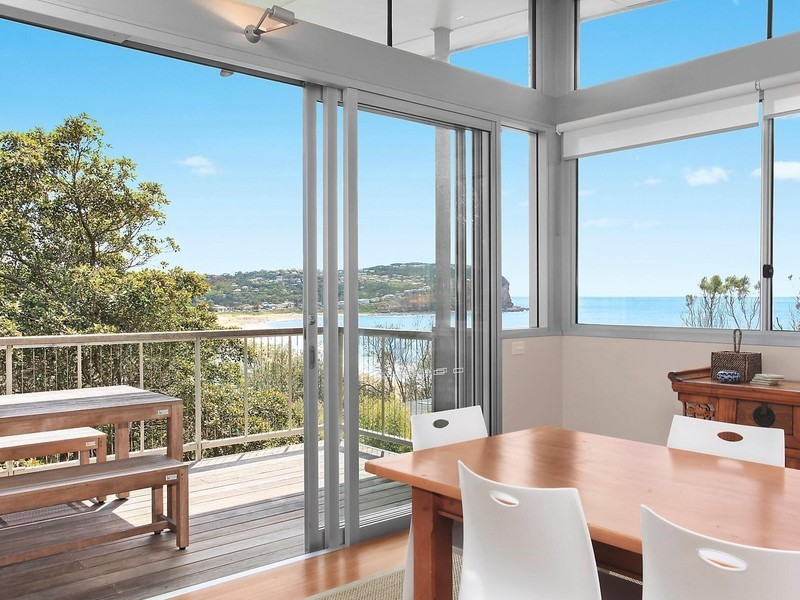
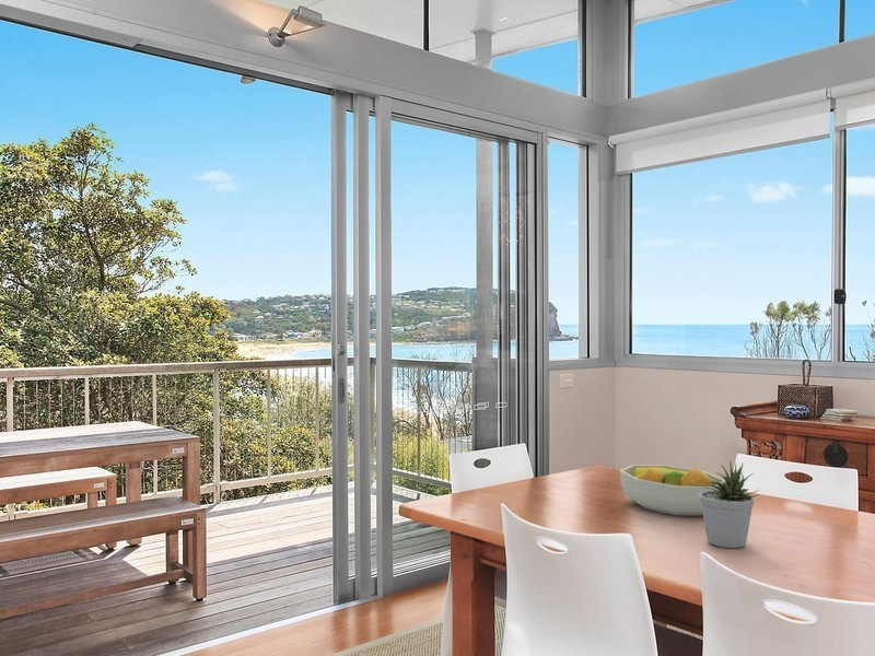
+ fruit bowl [618,464,726,517]
+ potted plant [699,459,761,549]
